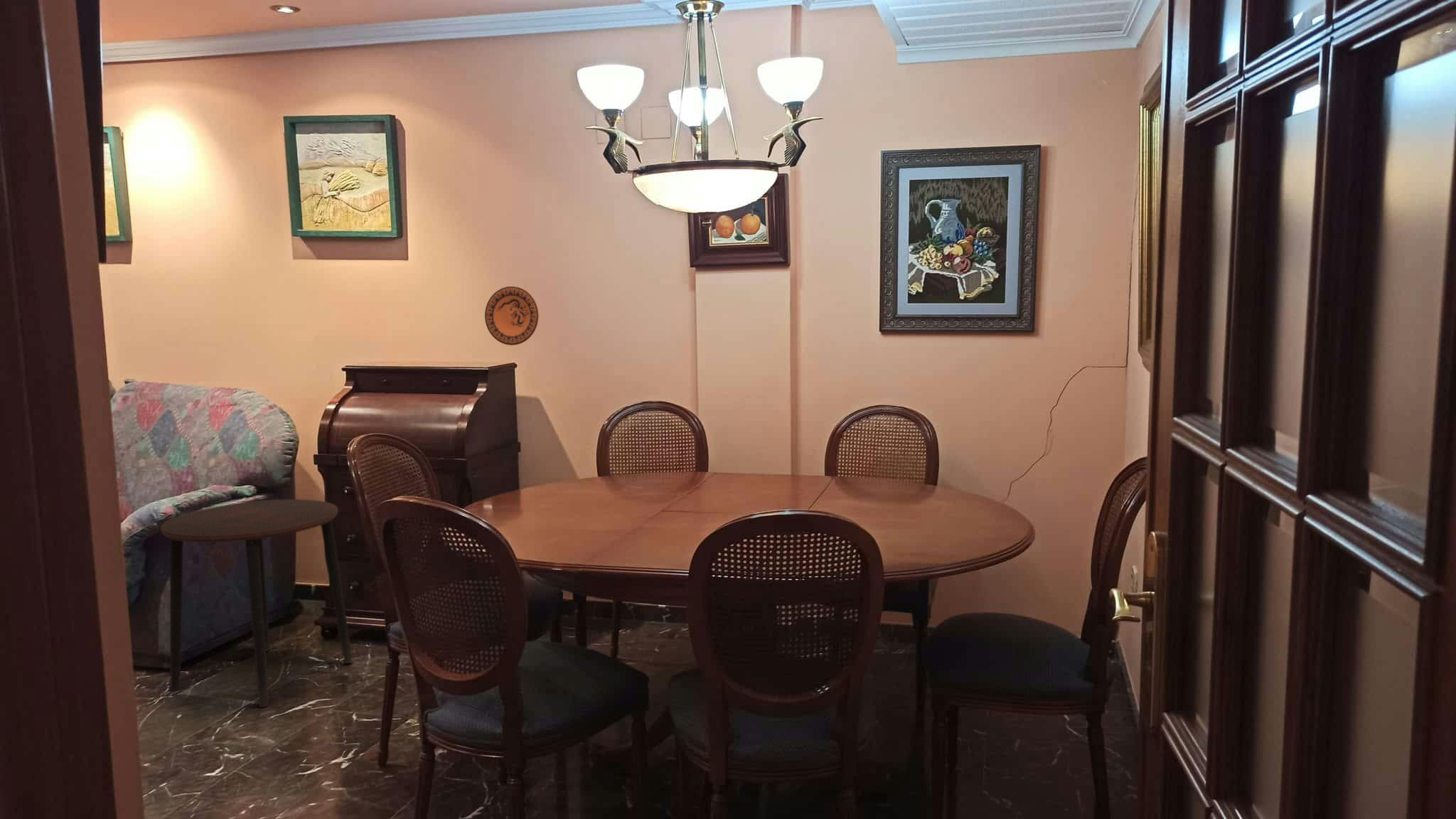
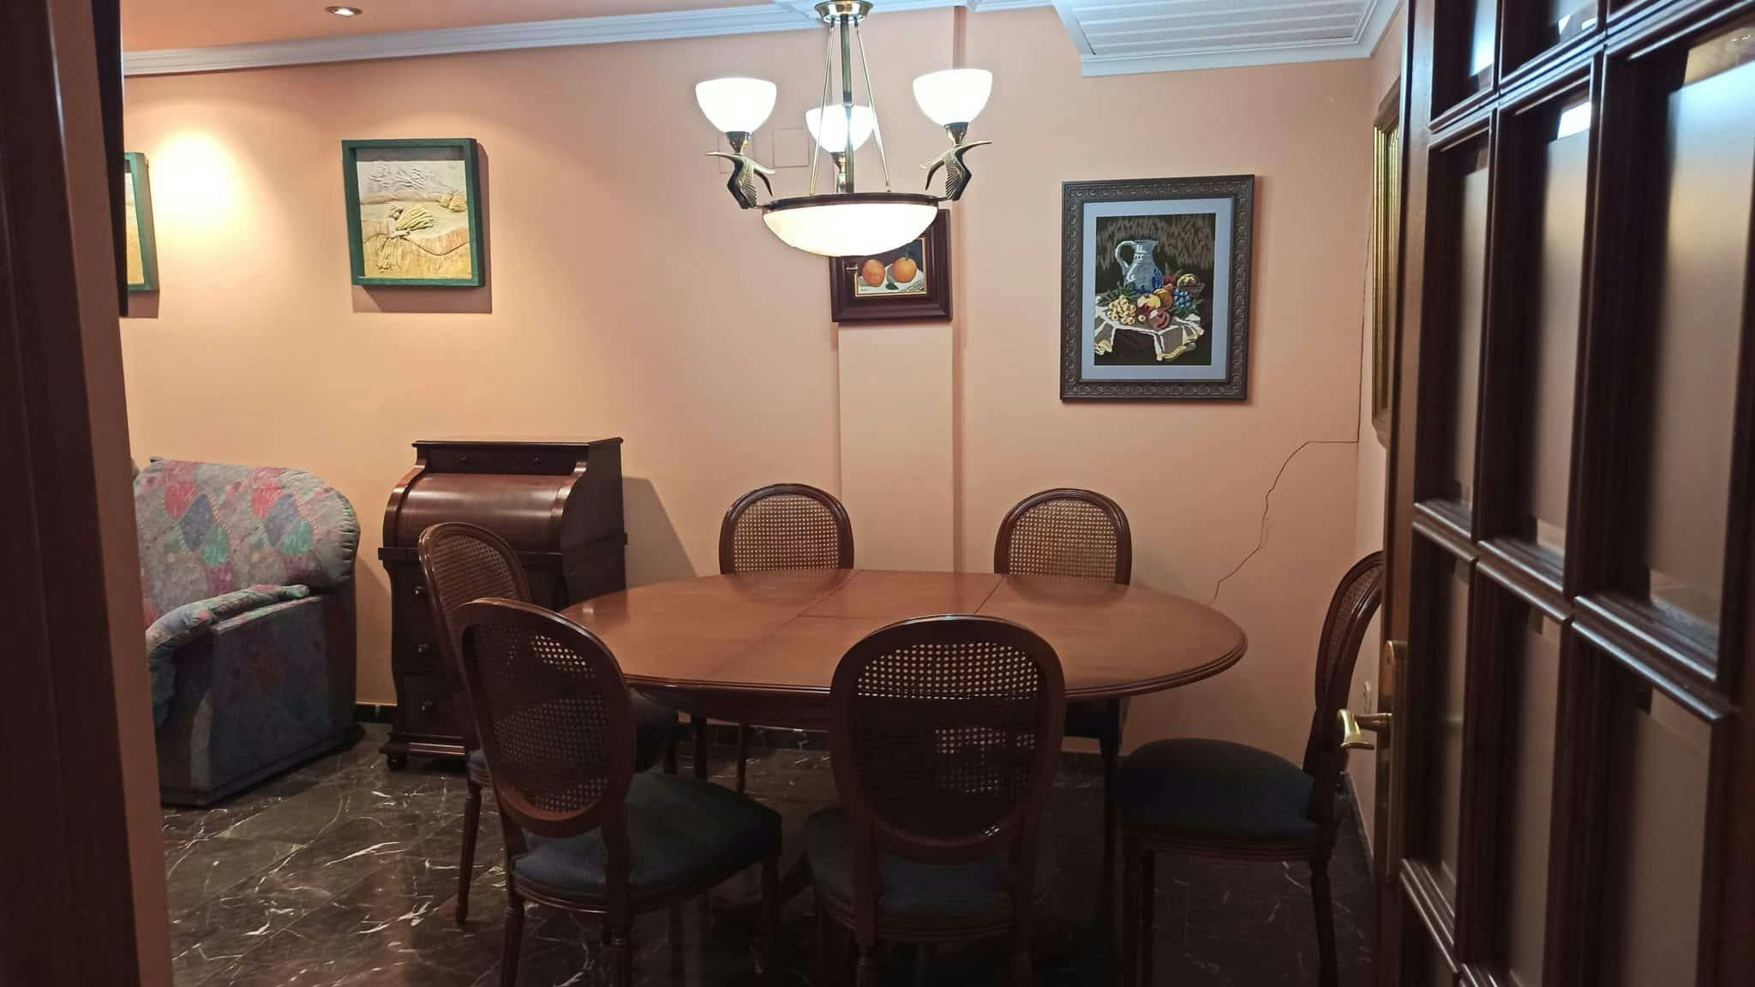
- side table [160,498,353,708]
- decorative plate [484,286,540,346]
